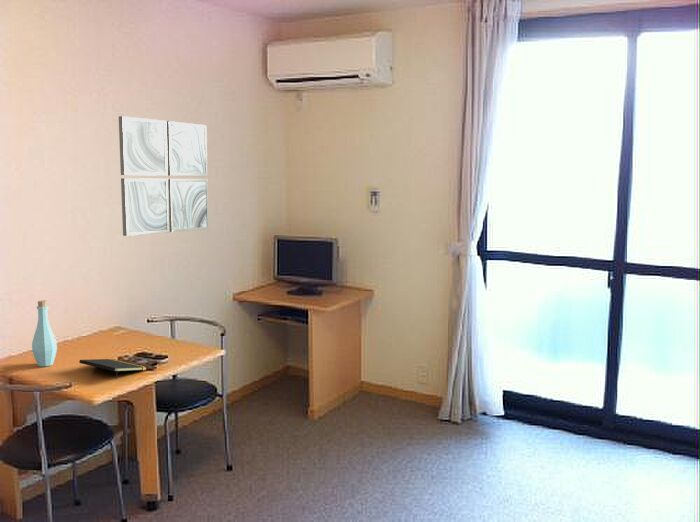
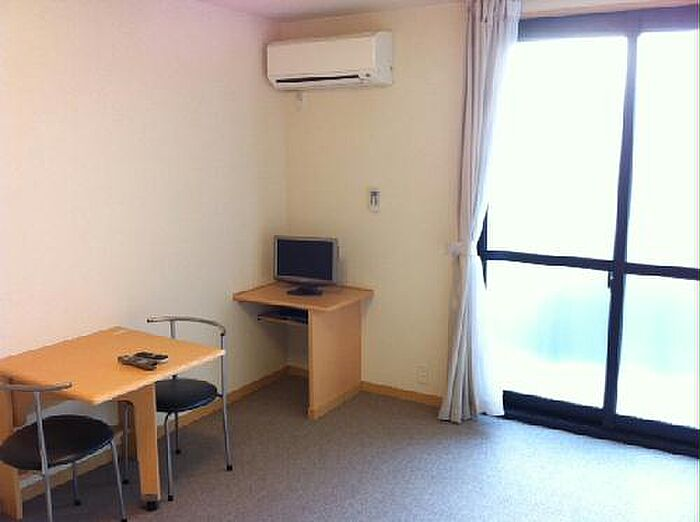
- notepad [78,358,148,379]
- bottle [31,299,58,367]
- wall art [118,115,210,237]
